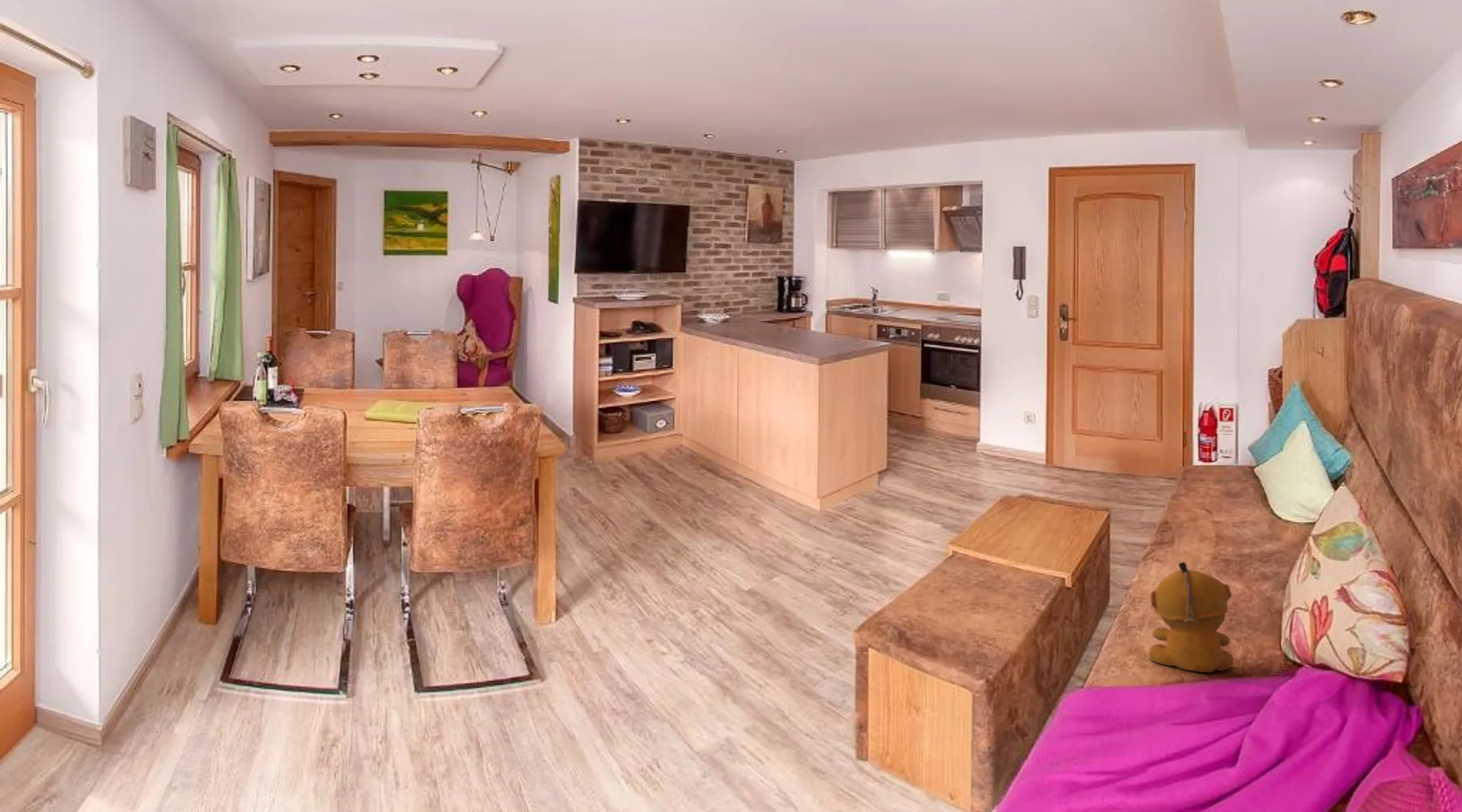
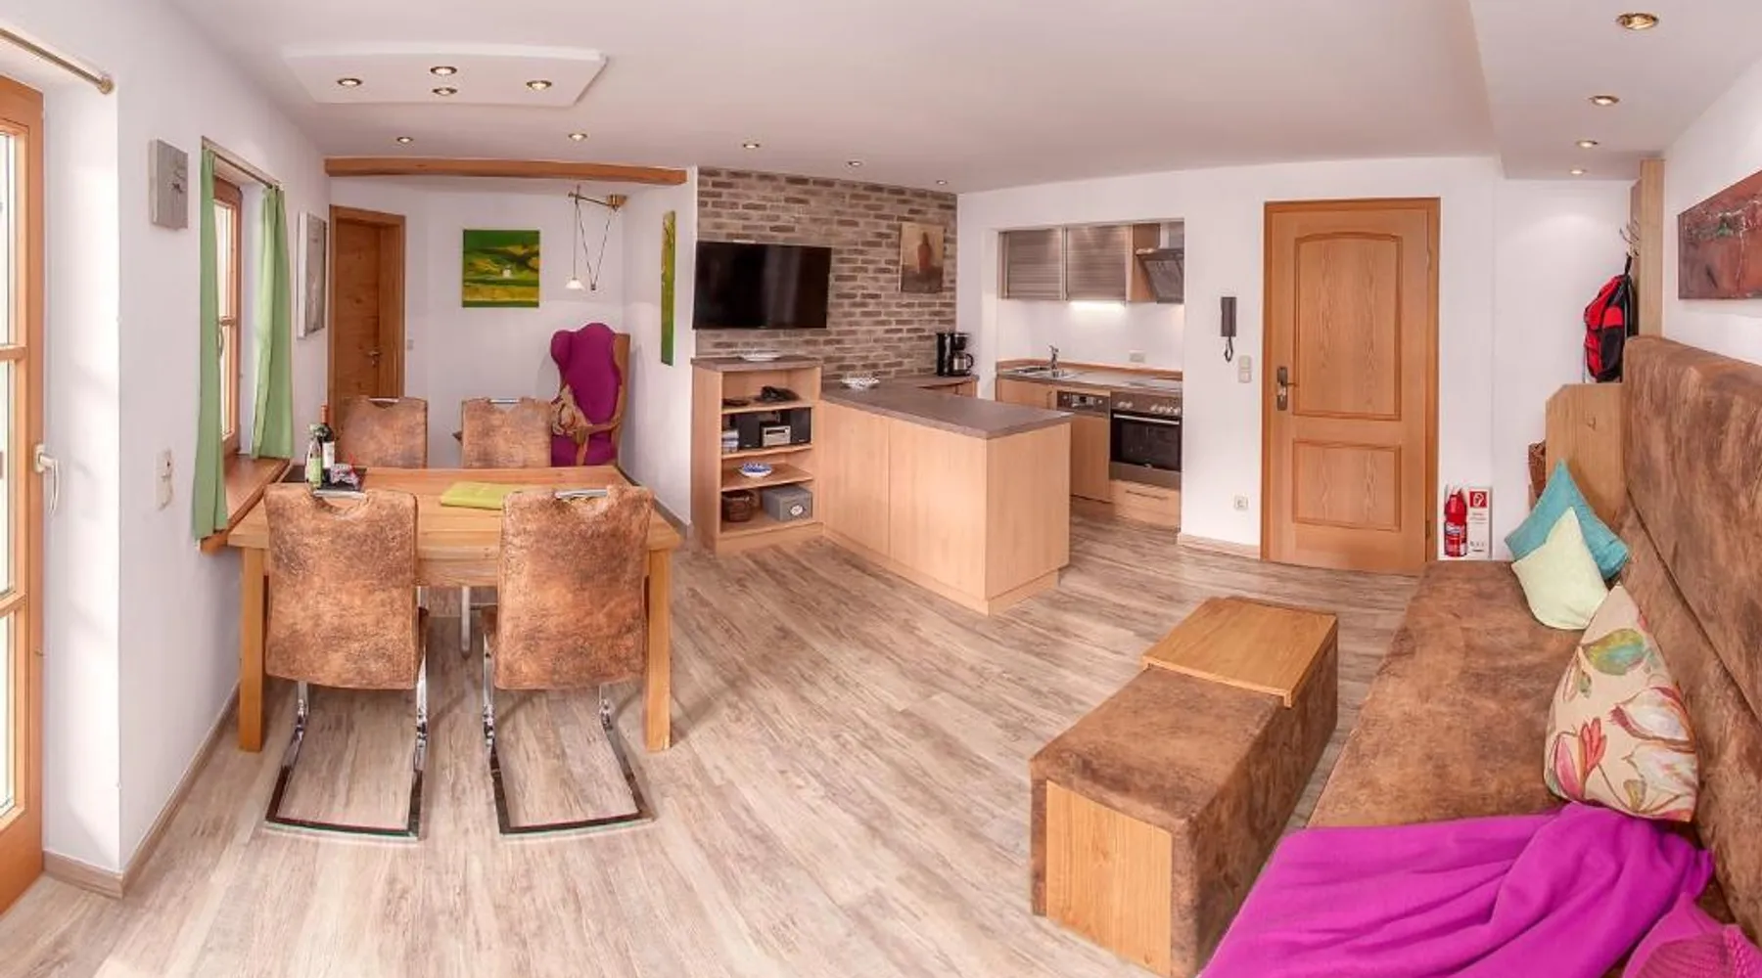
- stuffed bear [1148,561,1234,674]
